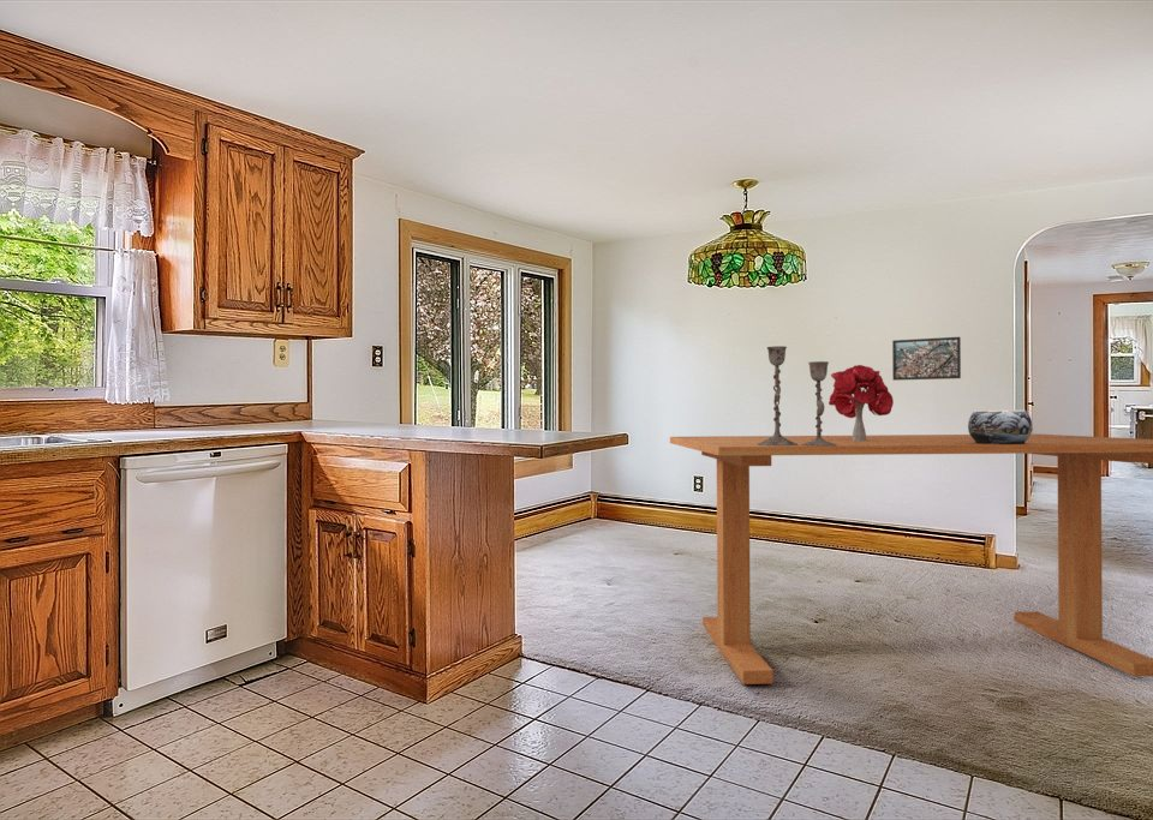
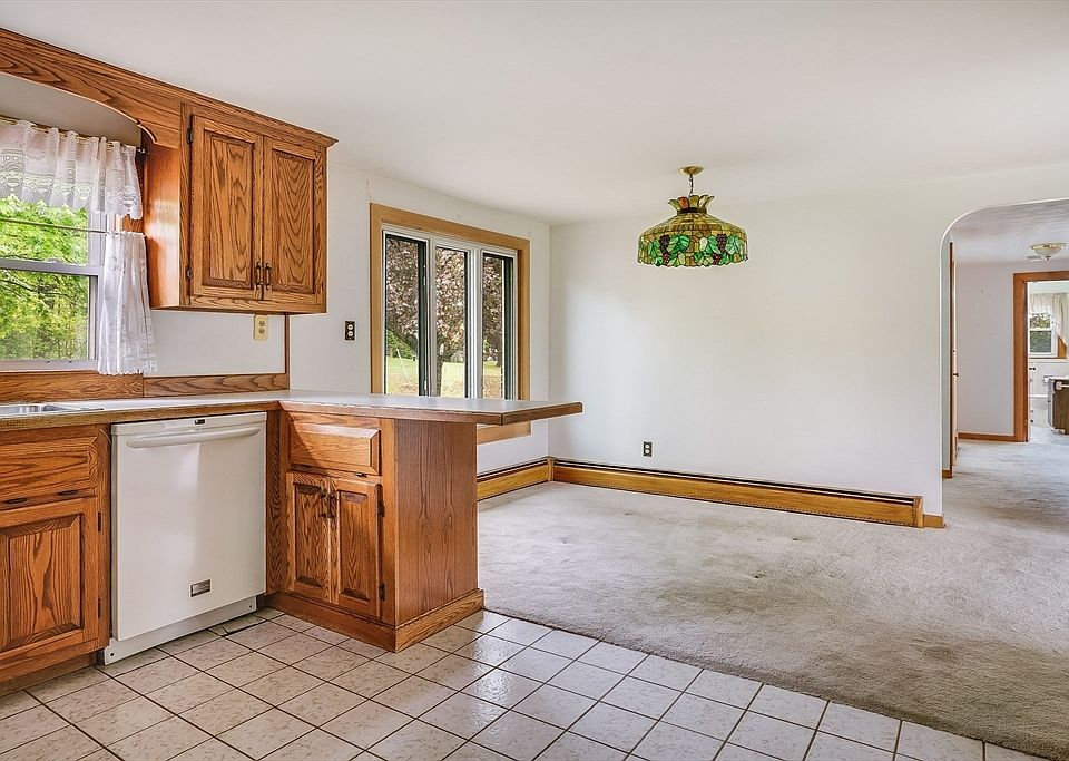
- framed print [891,336,962,382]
- dining table [669,433,1153,686]
- decorative bowl [967,408,1034,444]
- candlestick [758,345,836,445]
- bouquet [828,364,895,441]
